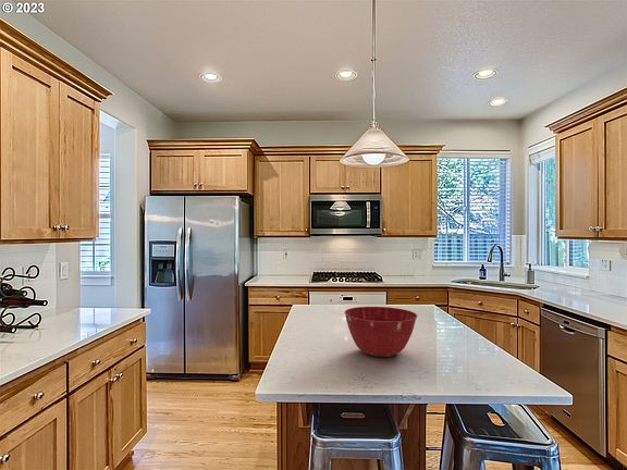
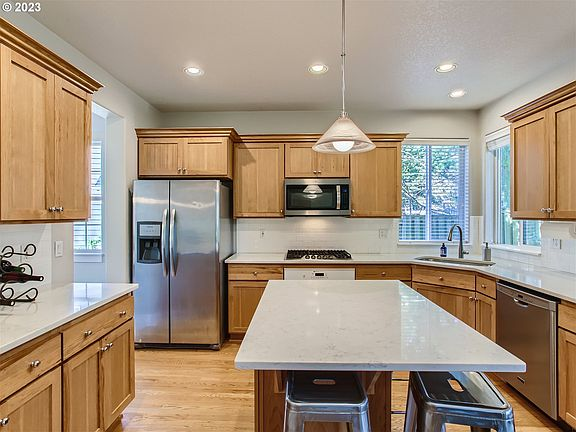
- mixing bowl [343,306,419,358]
